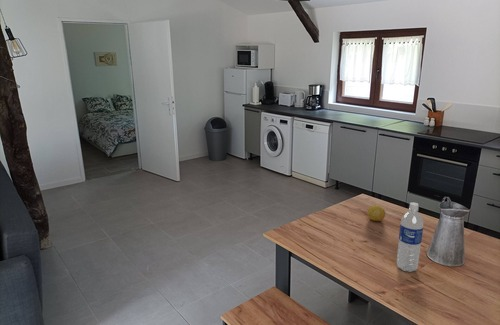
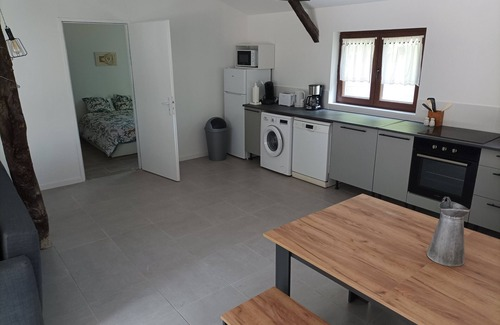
- water bottle [396,202,424,273]
- fruit [366,204,386,222]
